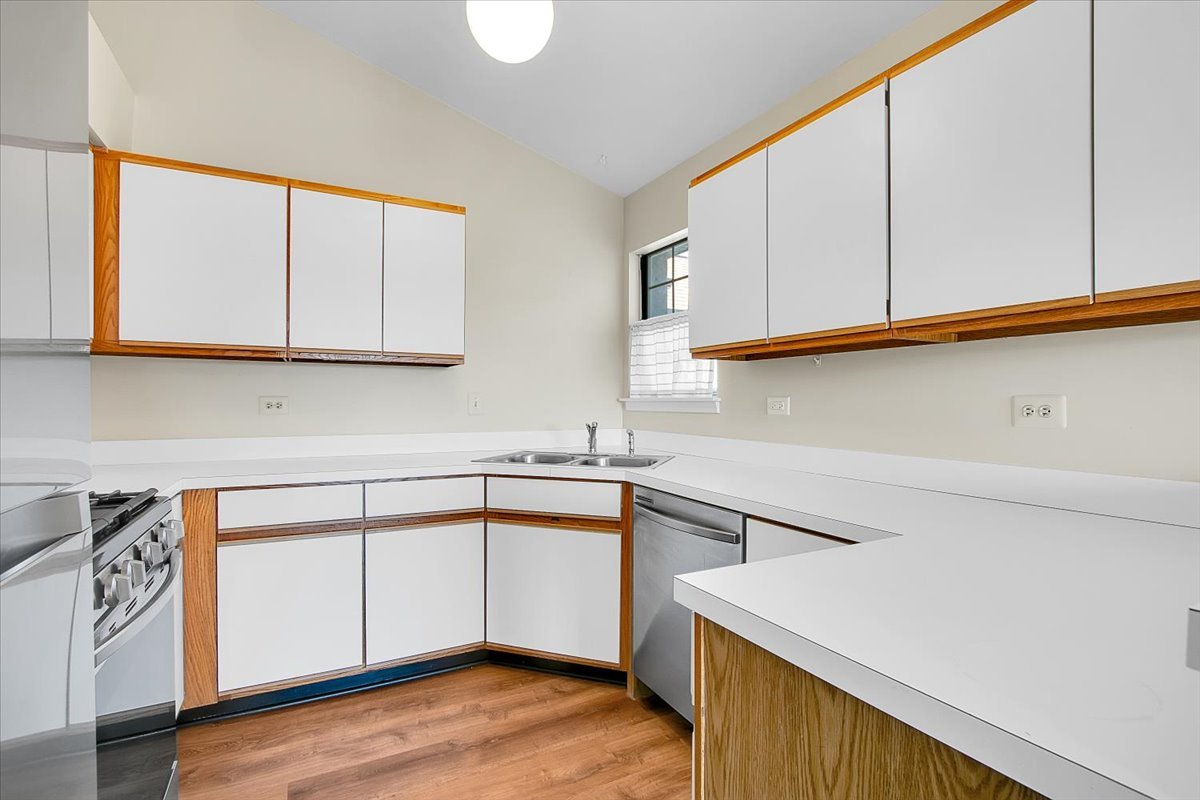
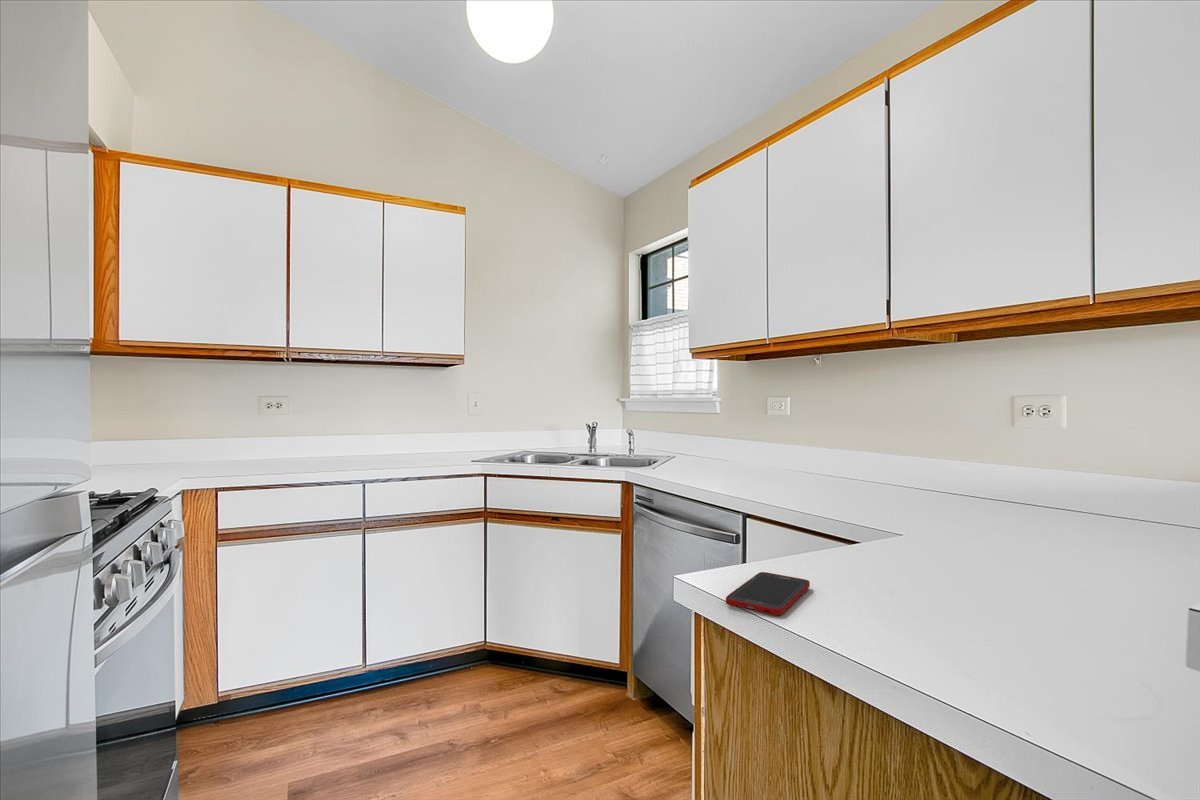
+ cell phone [725,571,811,617]
